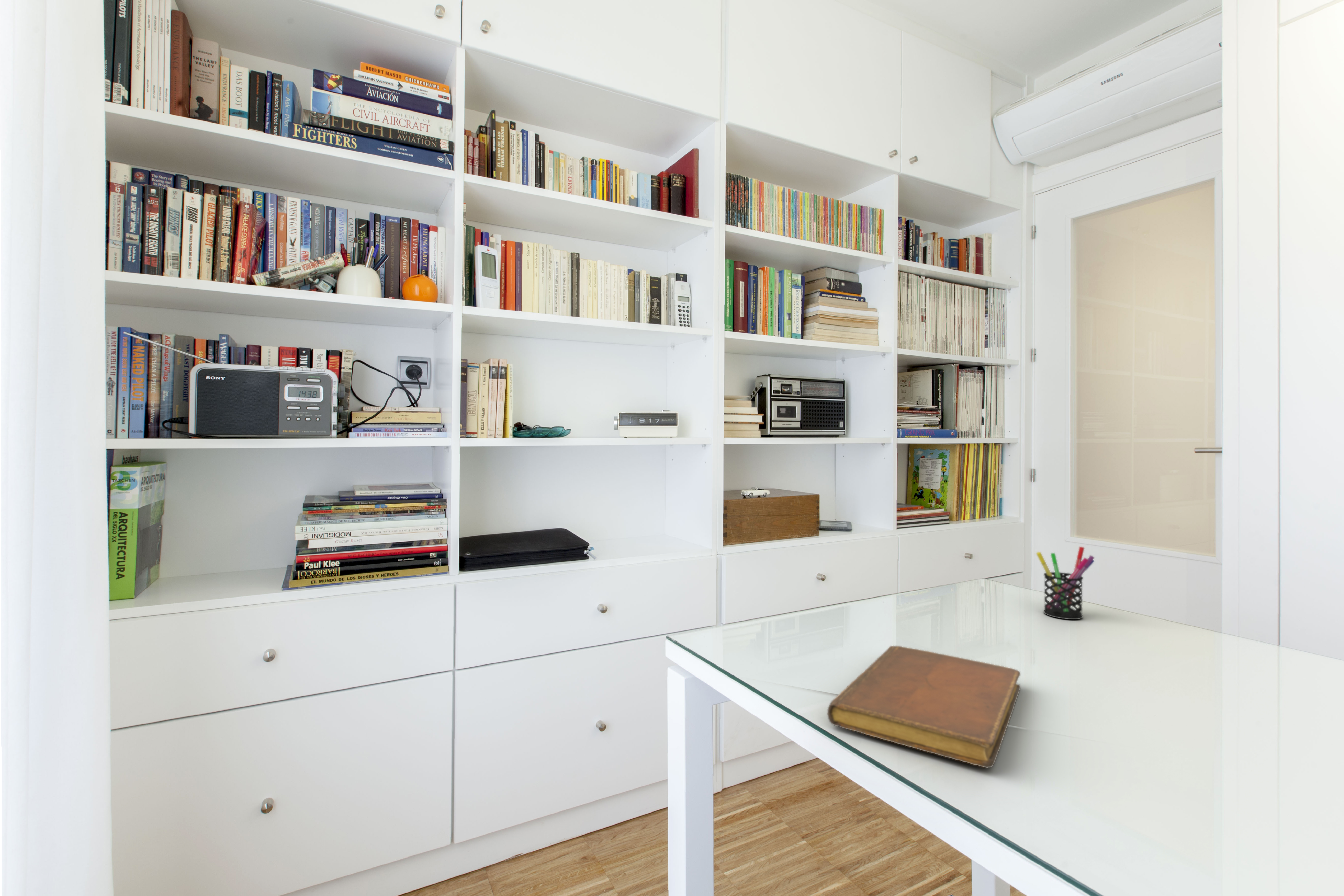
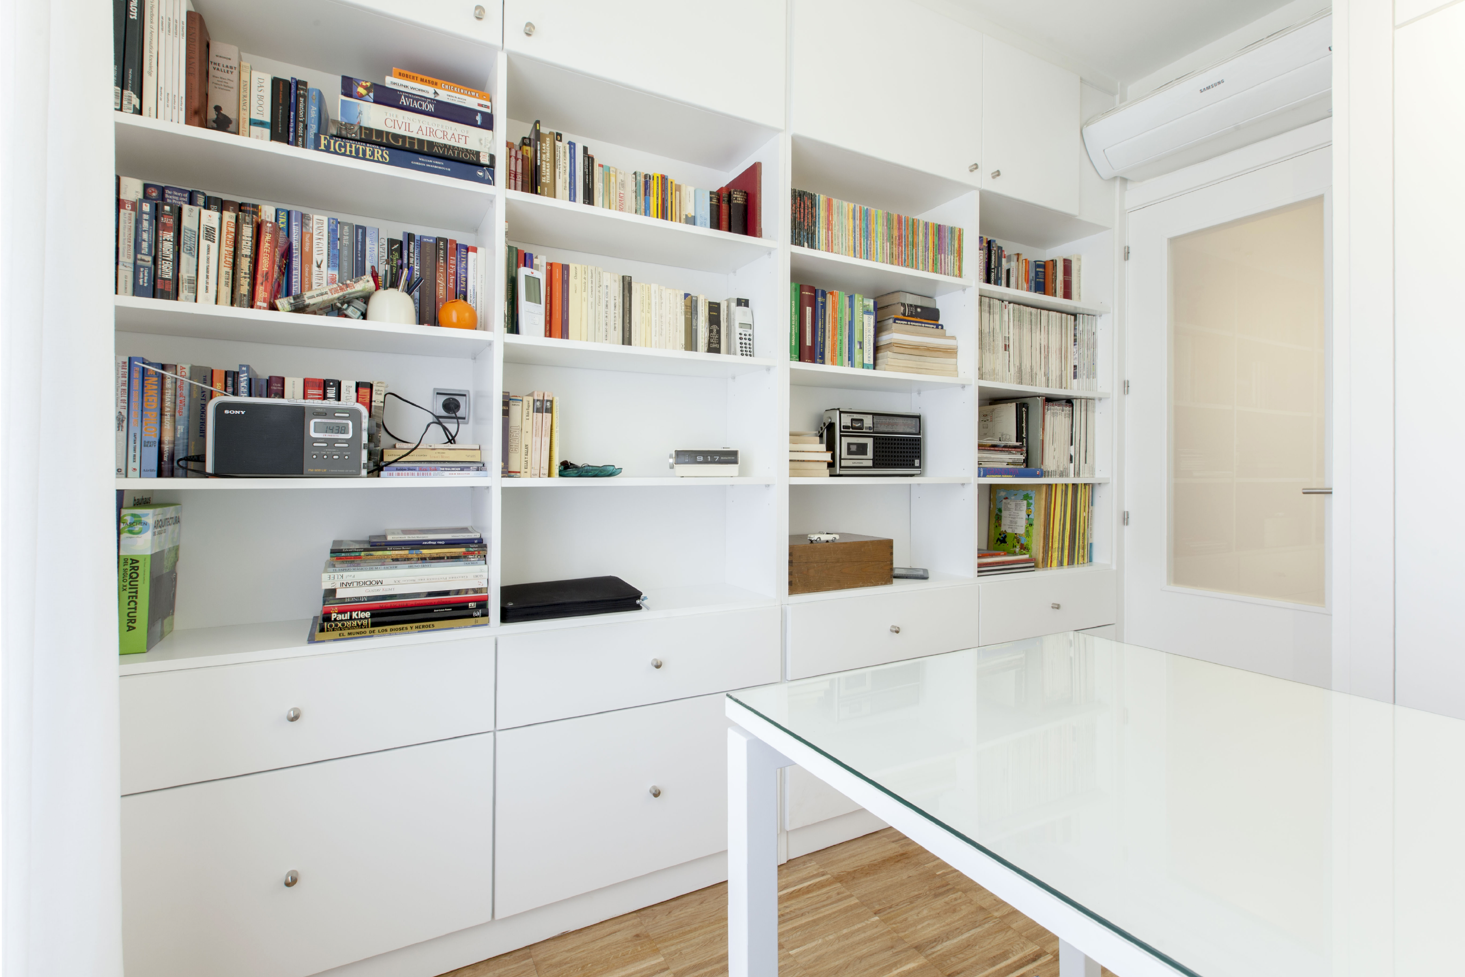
- pen holder [1036,546,1095,620]
- notebook [827,645,1021,768]
